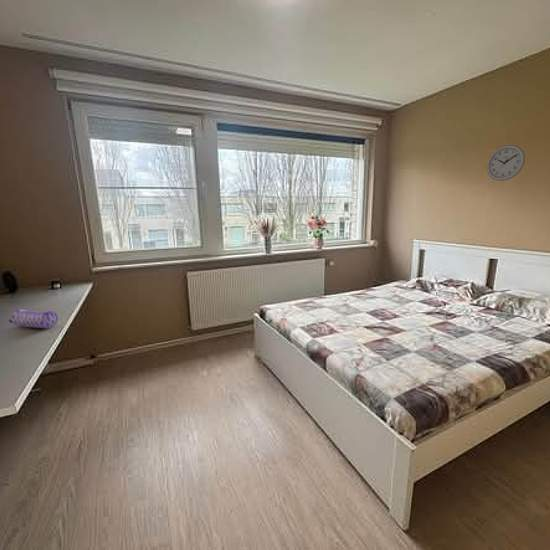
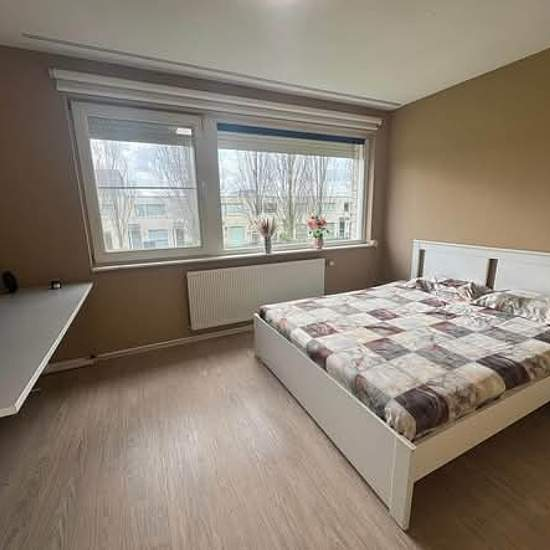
- wall clock [486,144,526,182]
- pencil case [8,307,59,329]
